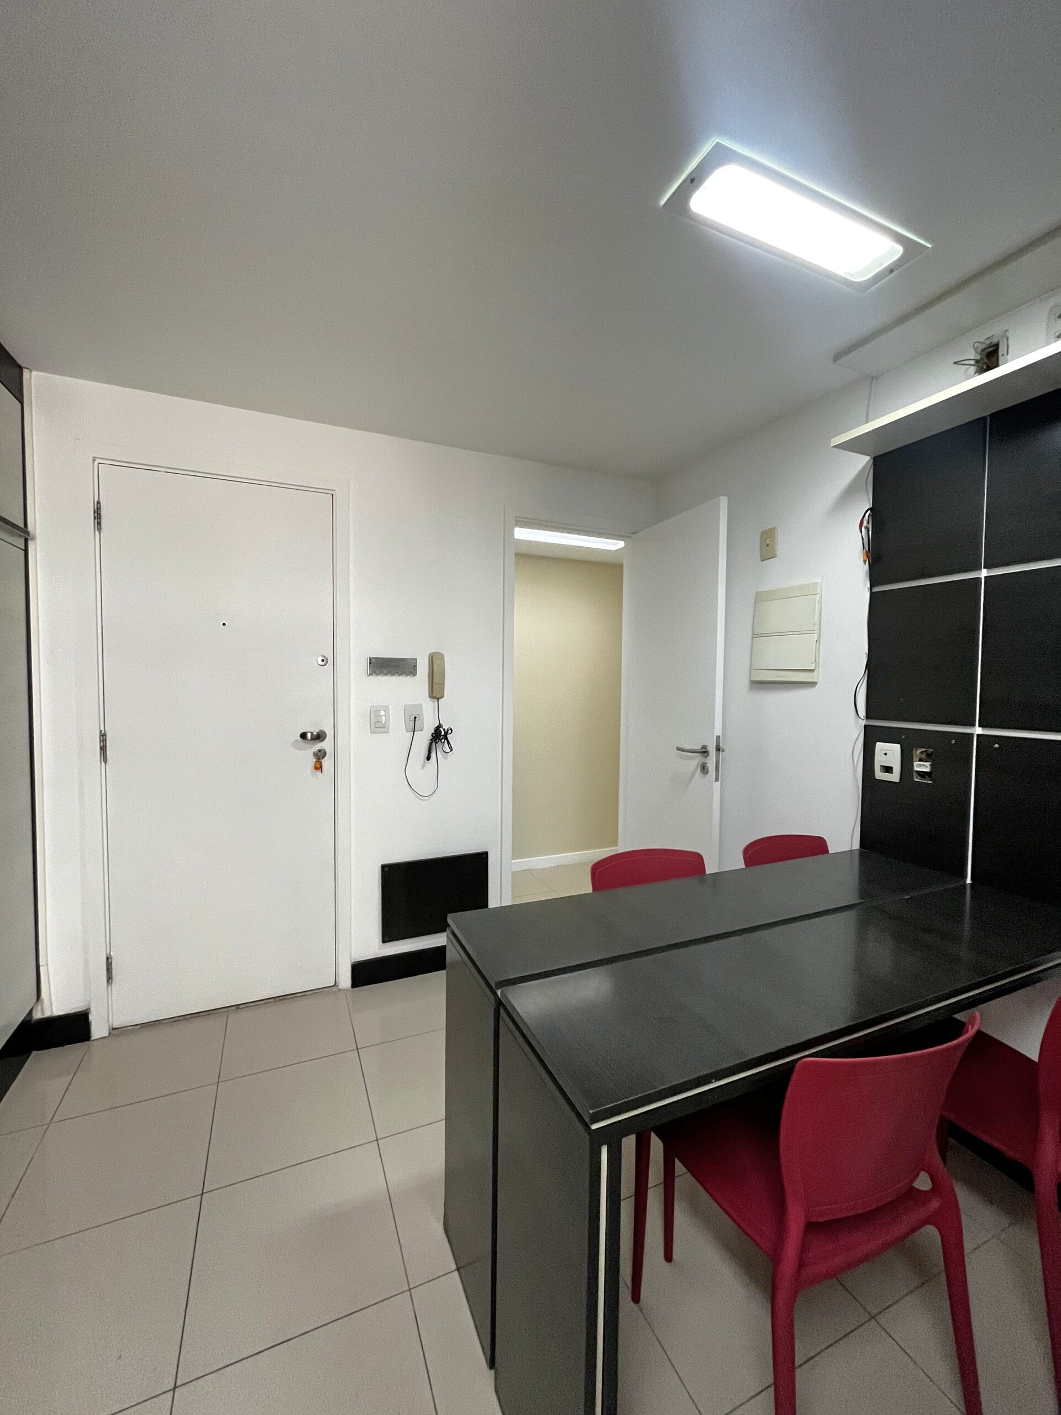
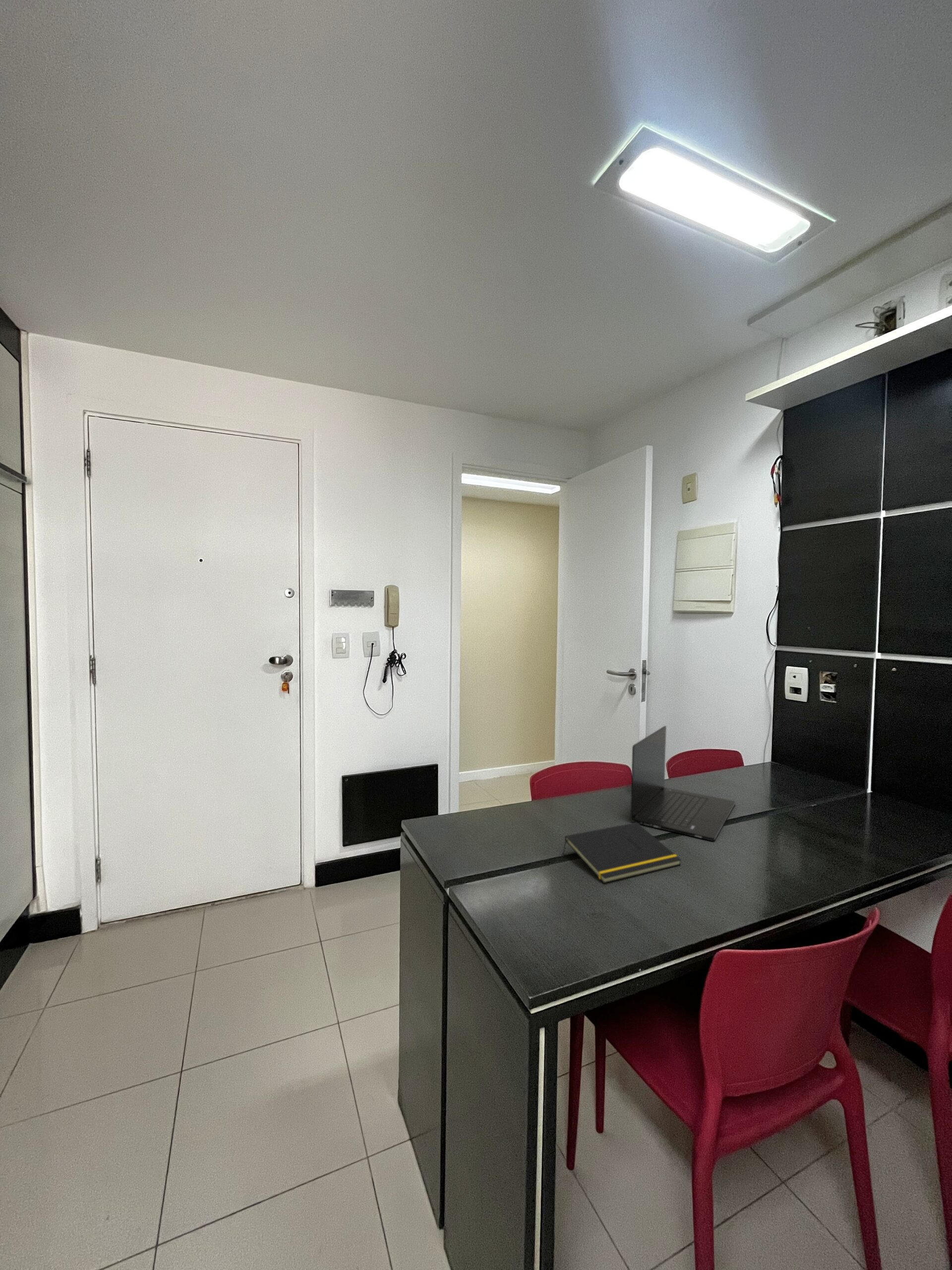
+ laptop [630,725,736,841]
+ notepad [562,823,682,884]
